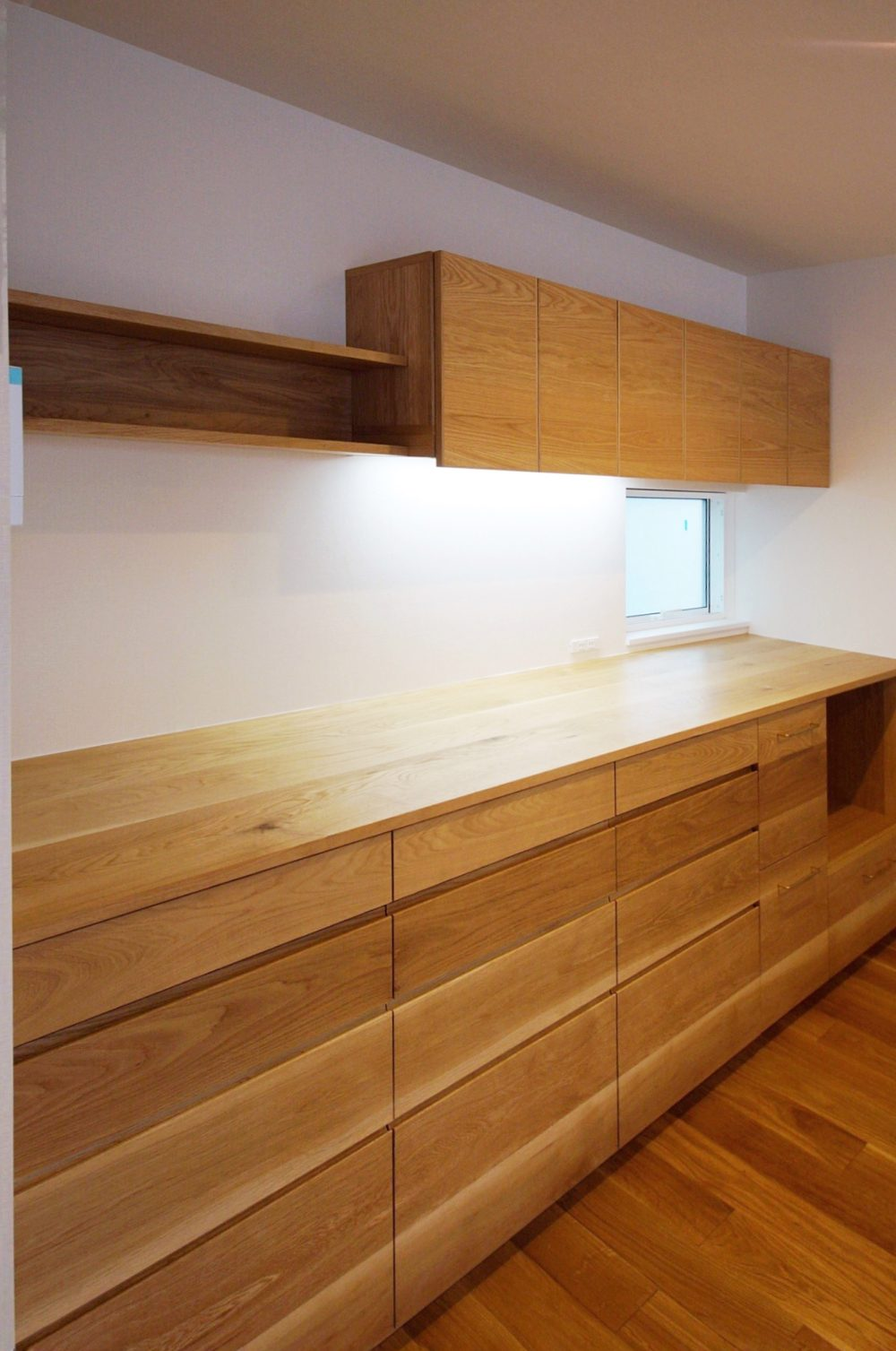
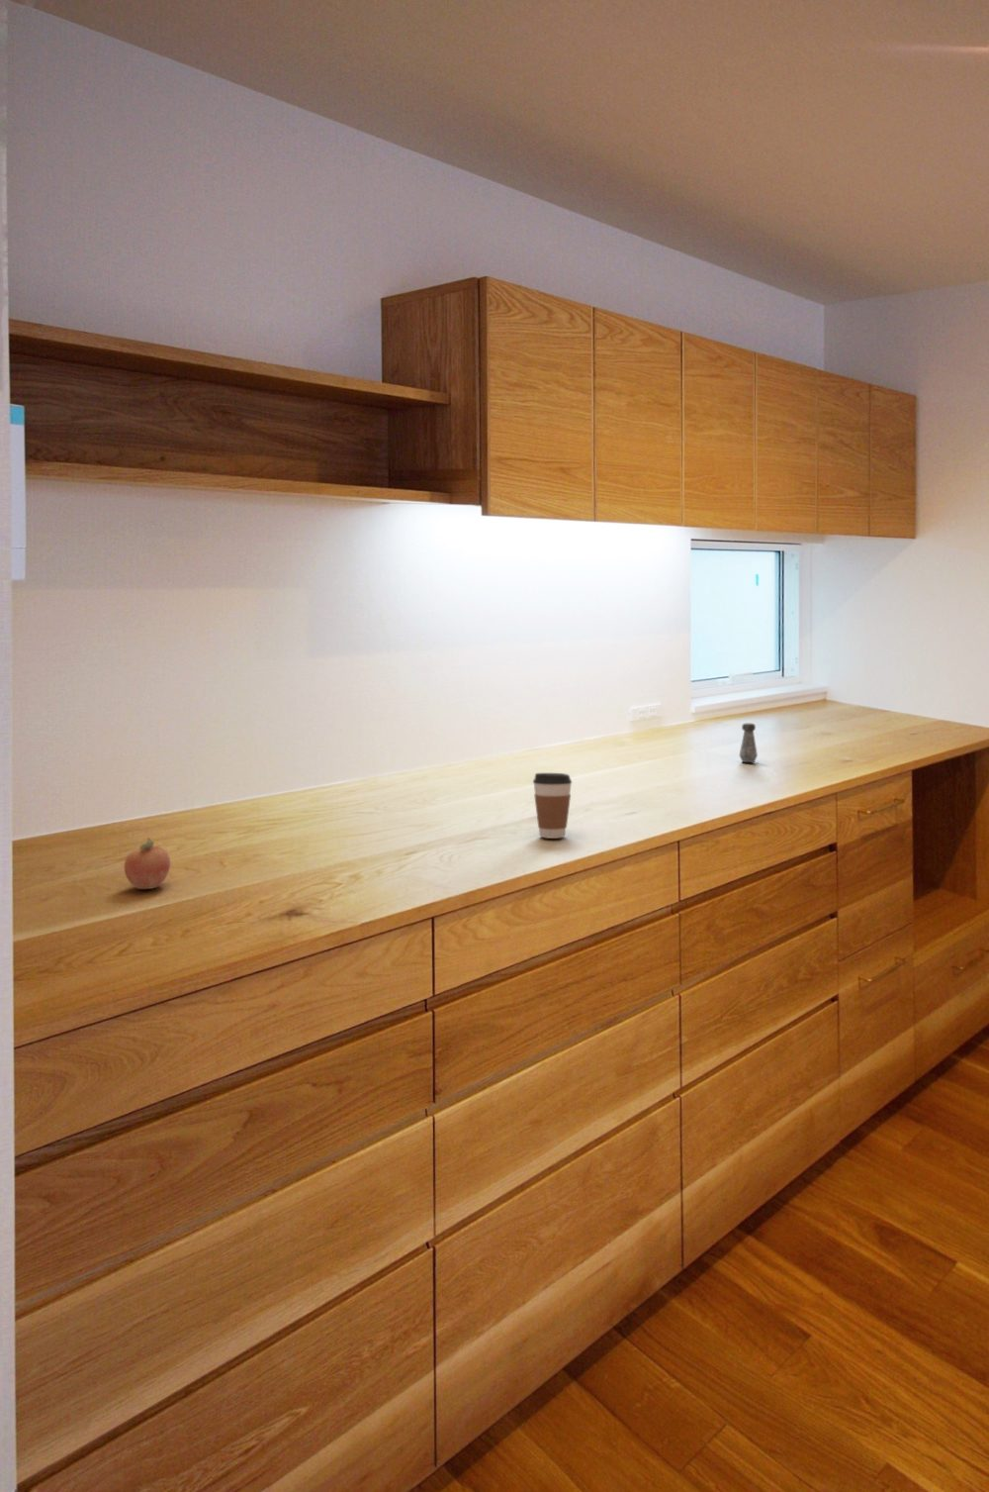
+ fruit [124,837,171,890]
+ coffee cup [532,772,573,839]
+ salt shaker [738,722,758,763]
